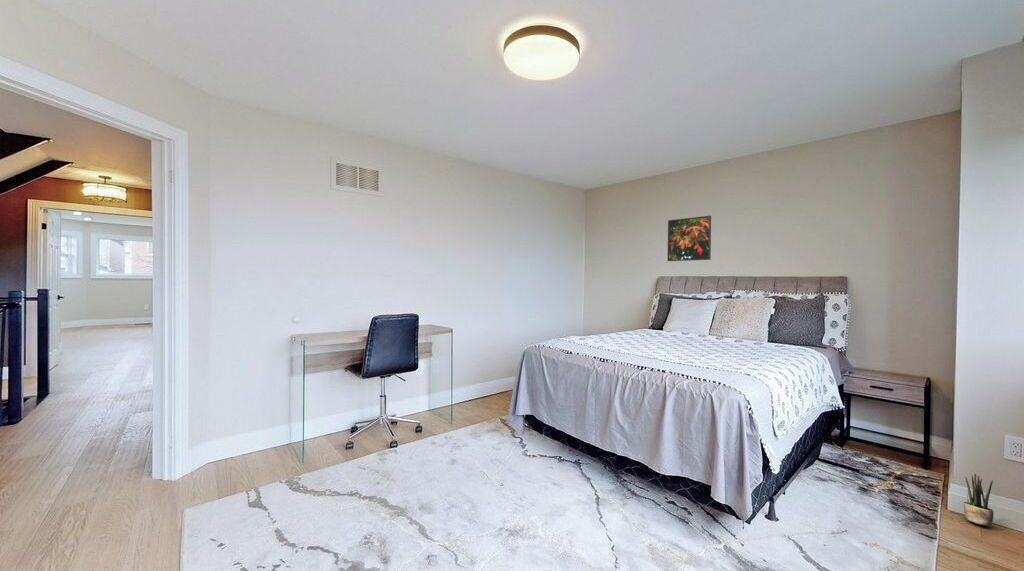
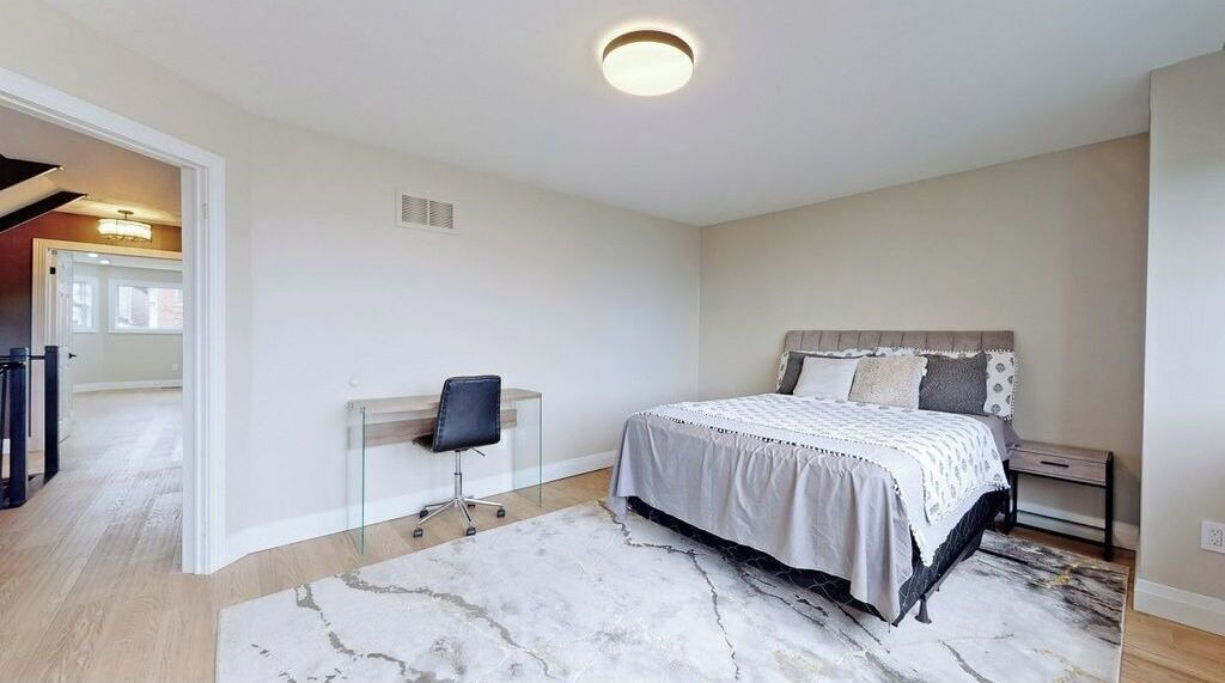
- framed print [666,215,712,262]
- potted plant [963,473,995,527]
